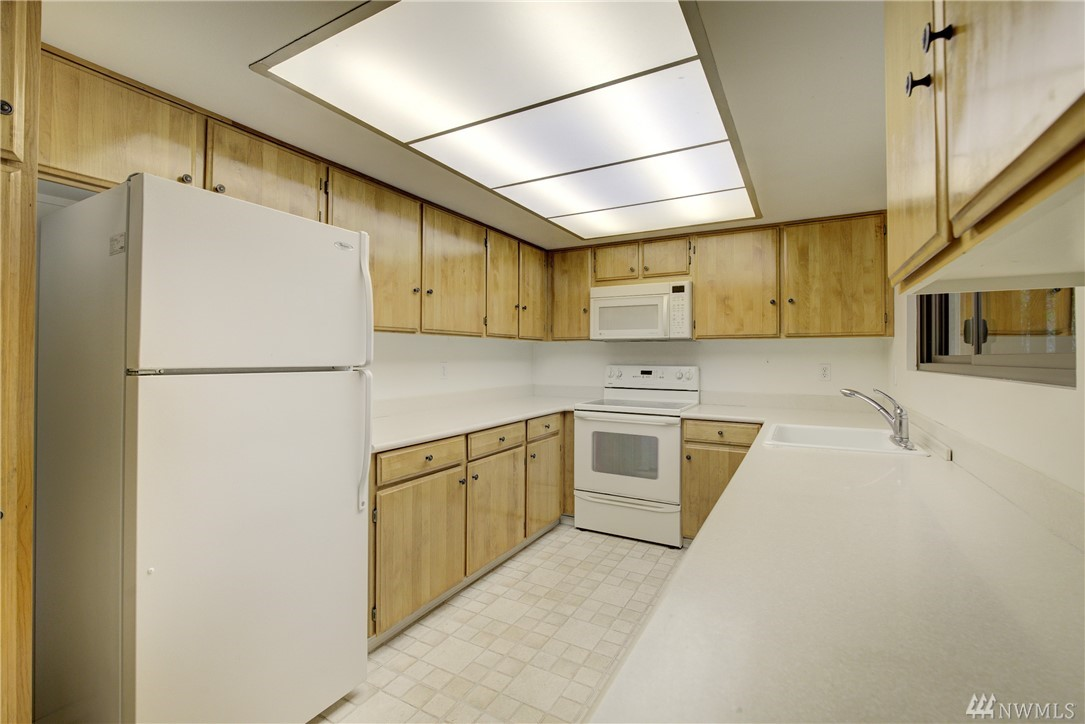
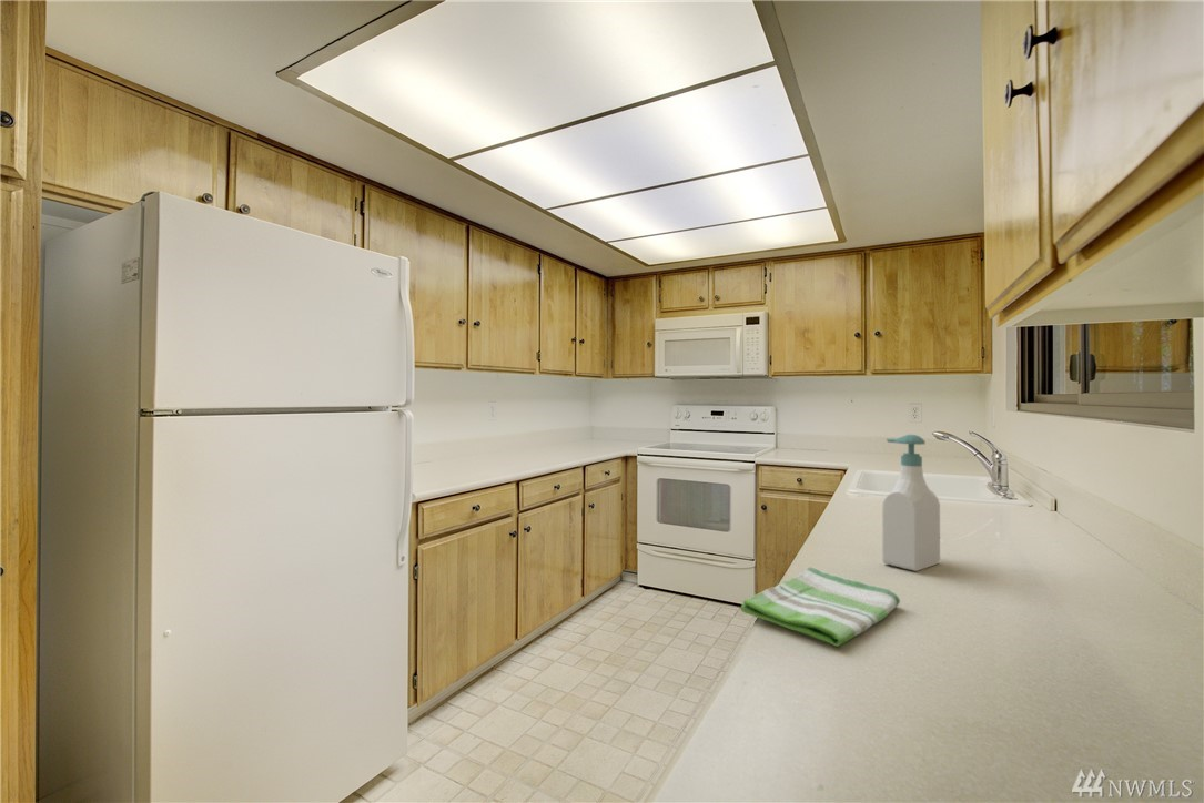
+ soap bottle [882,434,941,572]
+ dish towel [740,566,901,648]
